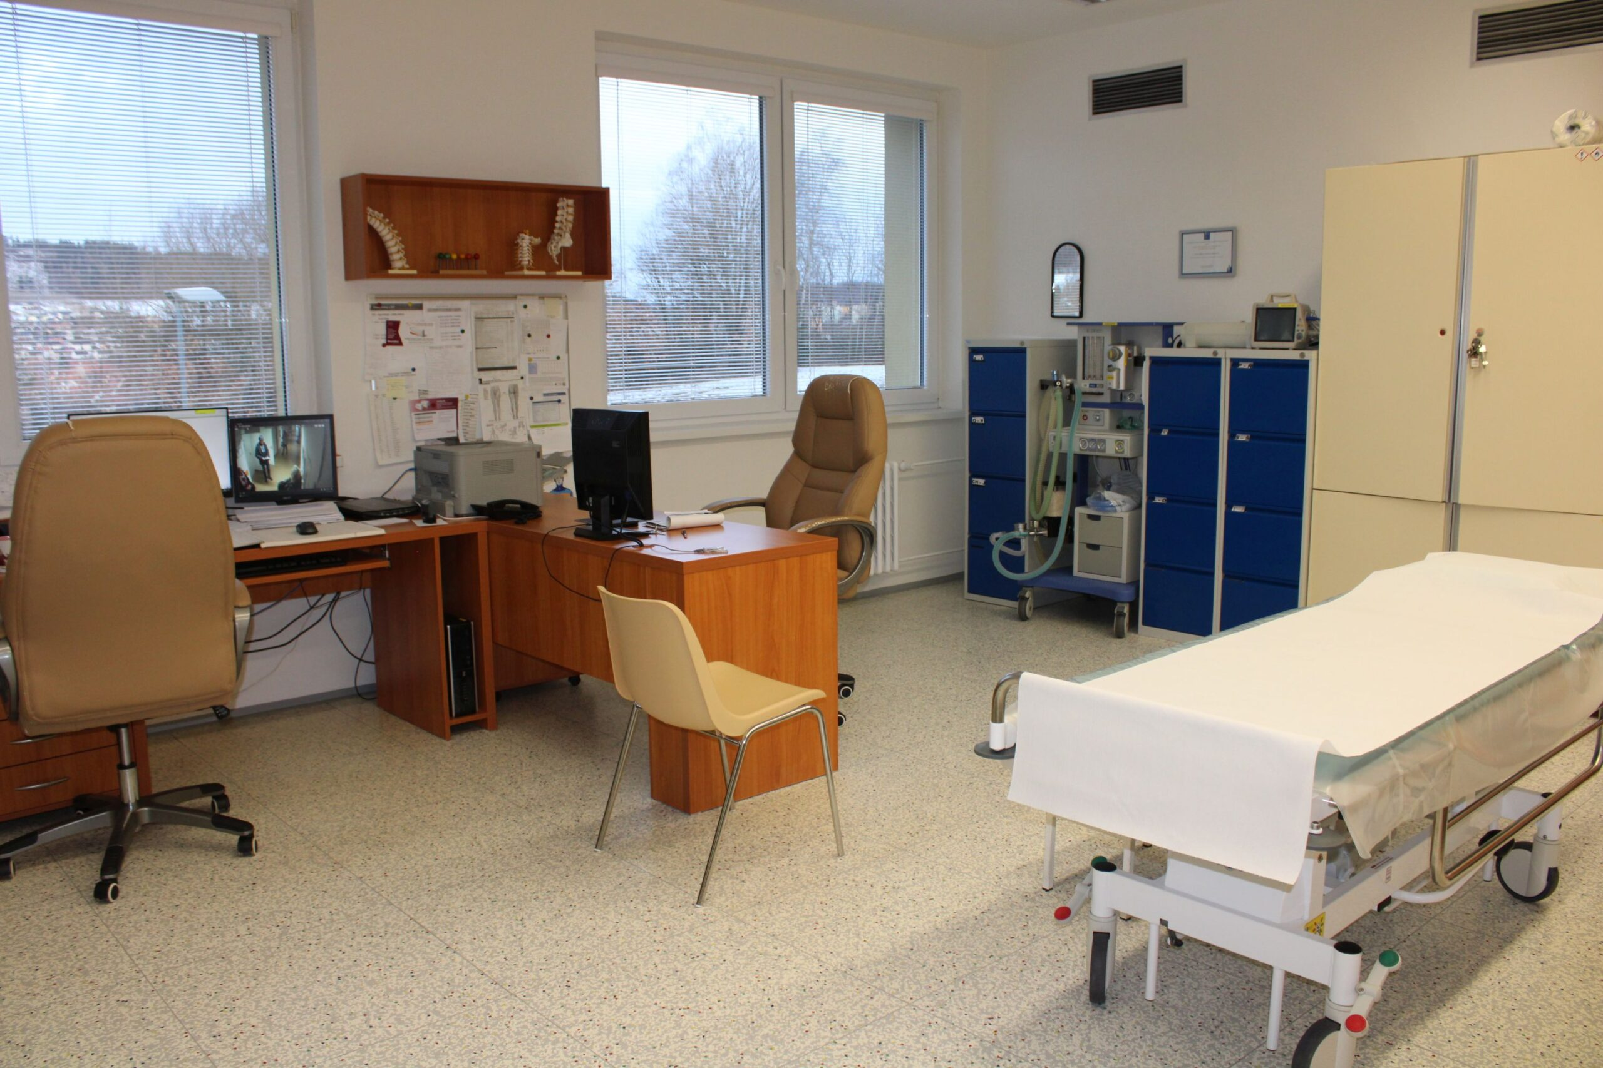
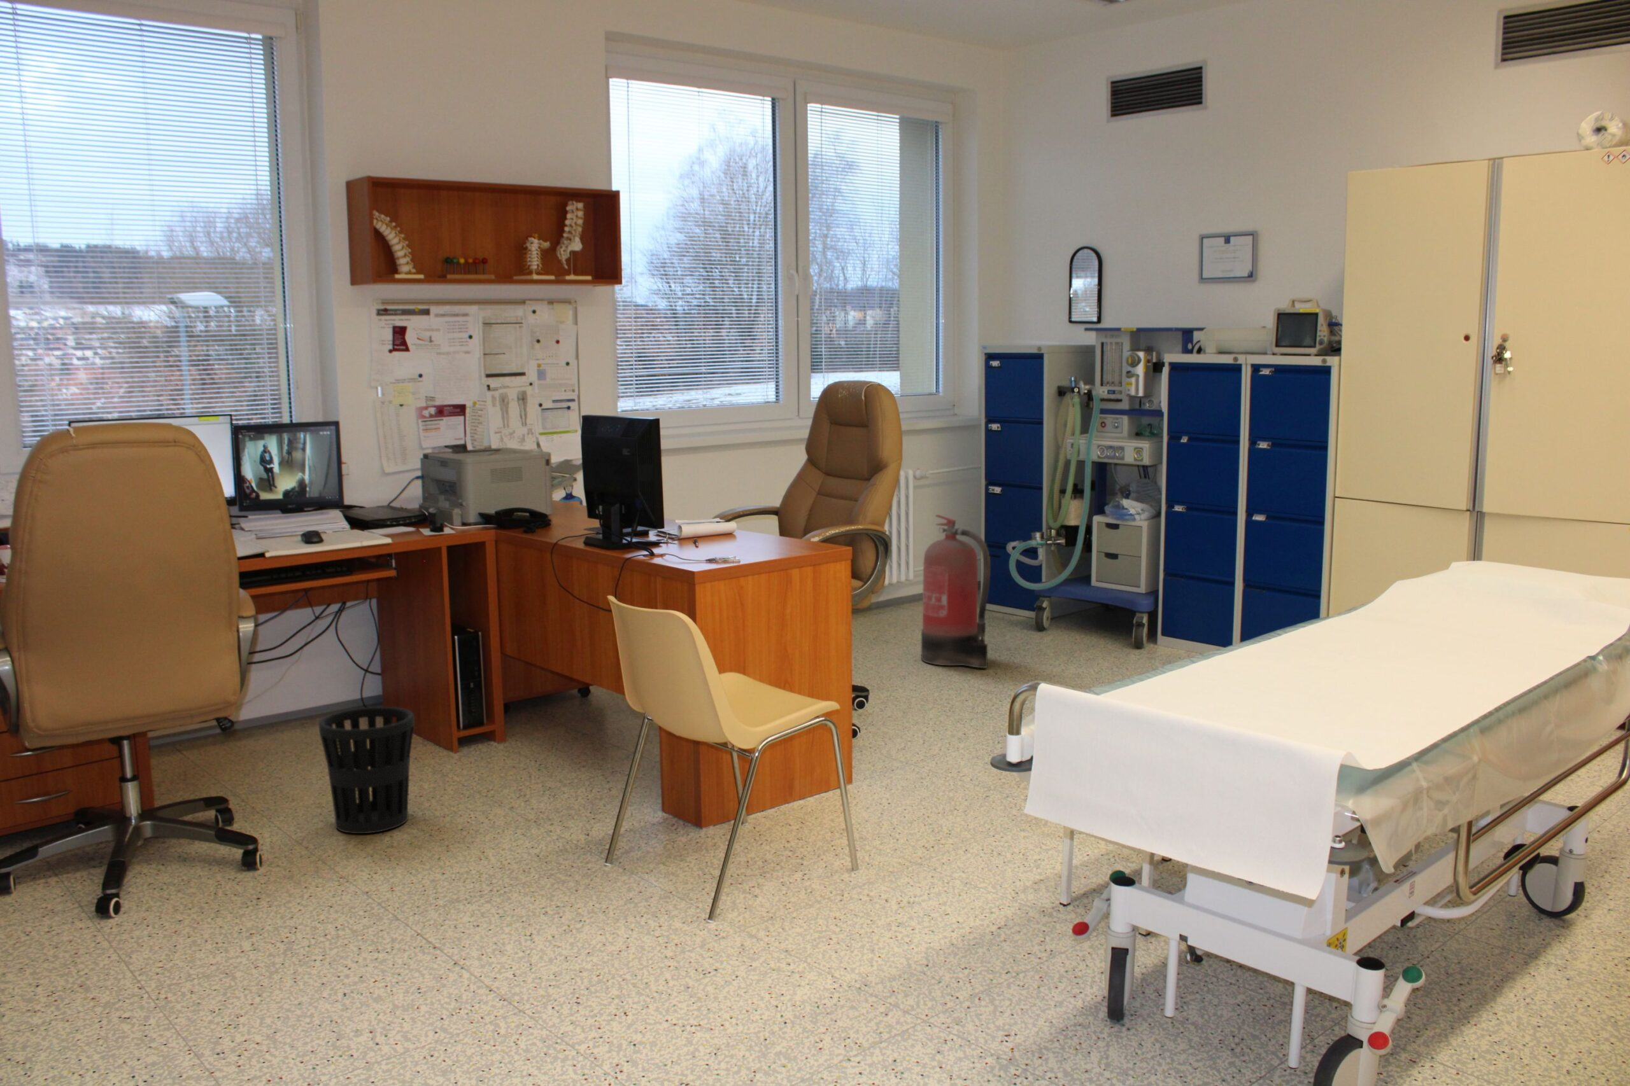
+ wastebasket [318,707,415,834]
+ fire extinguisher [921,514,991,669]
